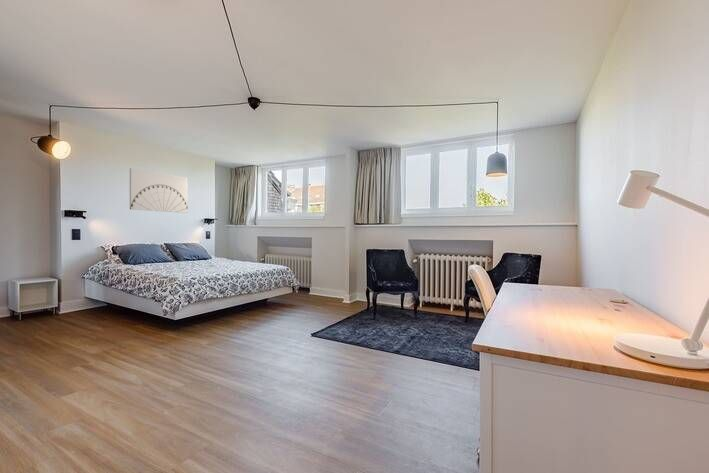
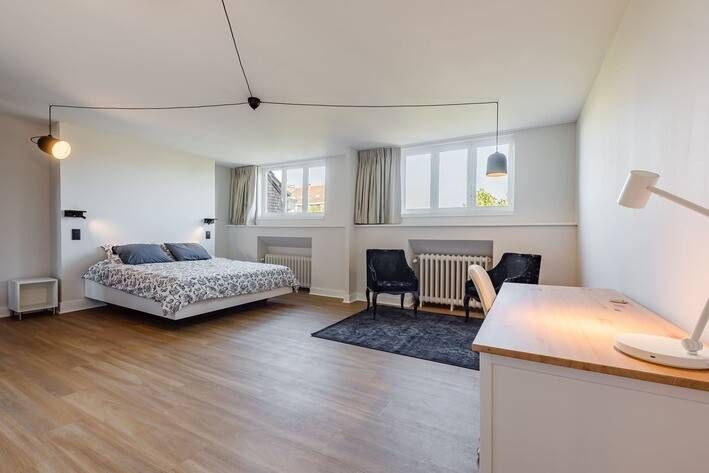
- wall art [129,167,189,214]
